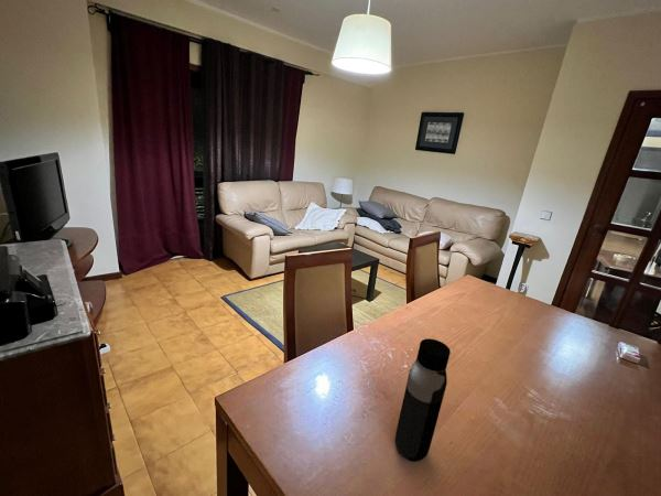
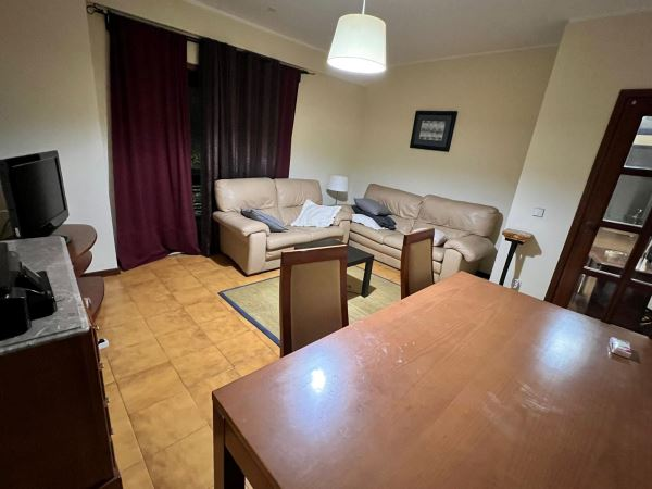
- water bottle [394,337,452,463]
